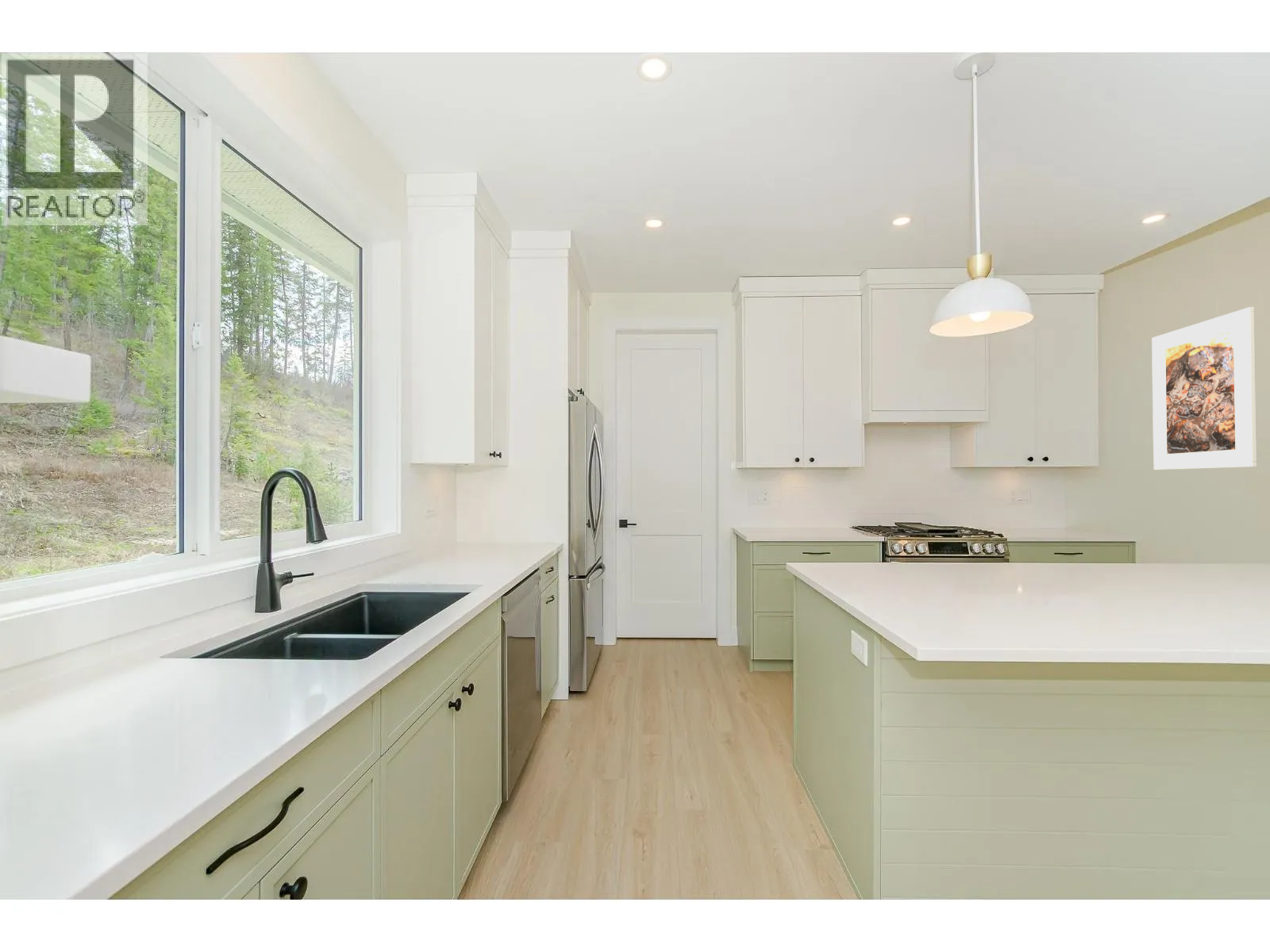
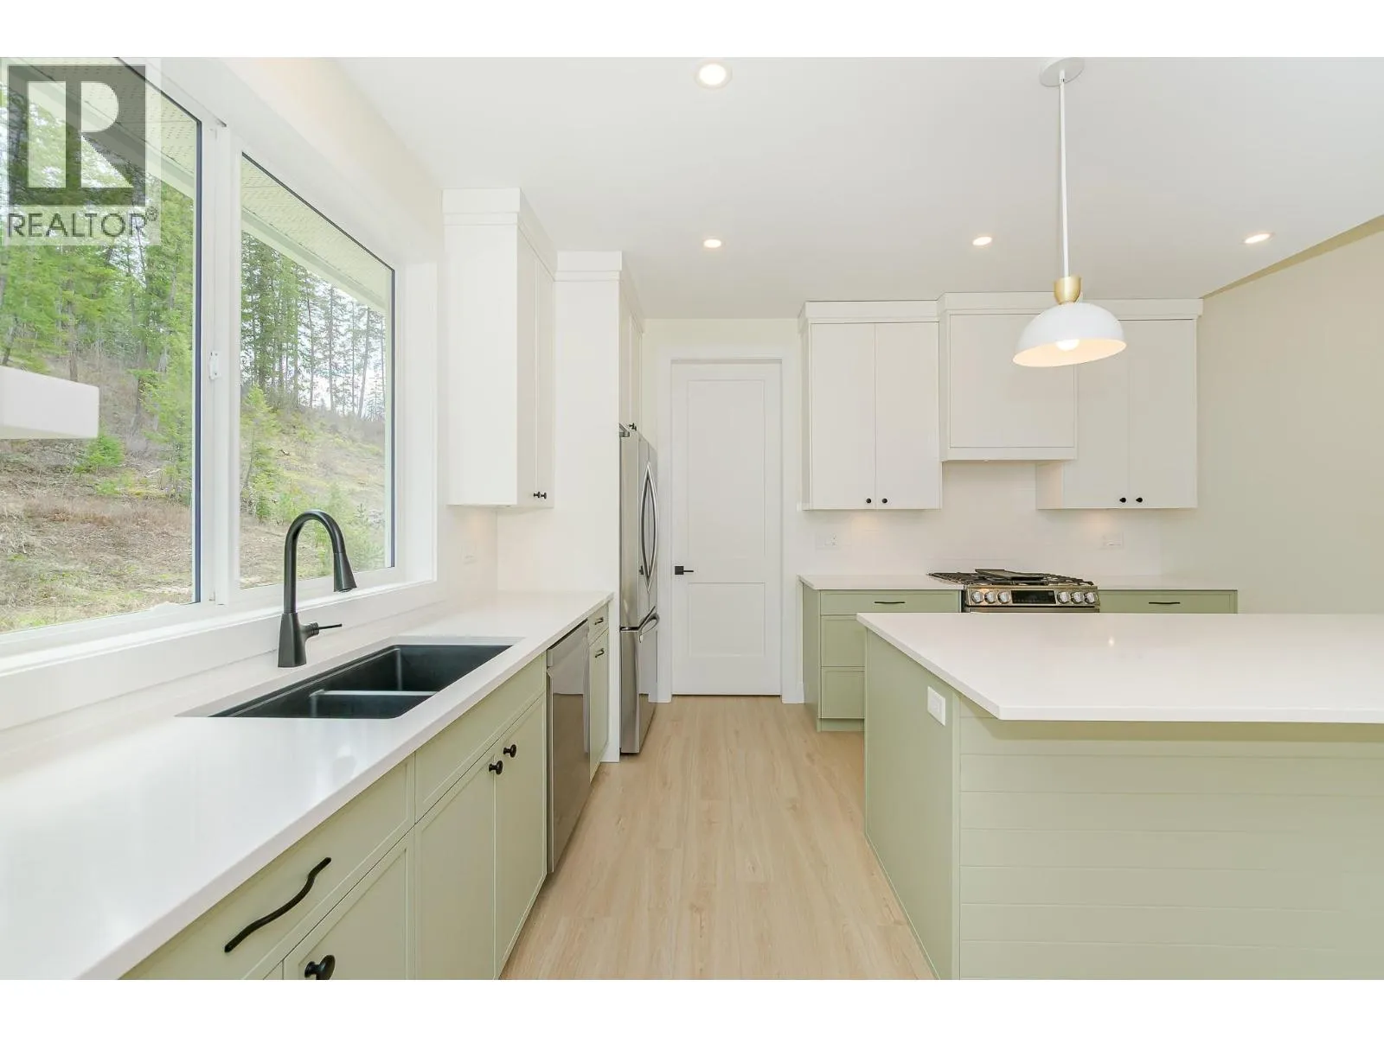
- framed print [1151,306,1257,470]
